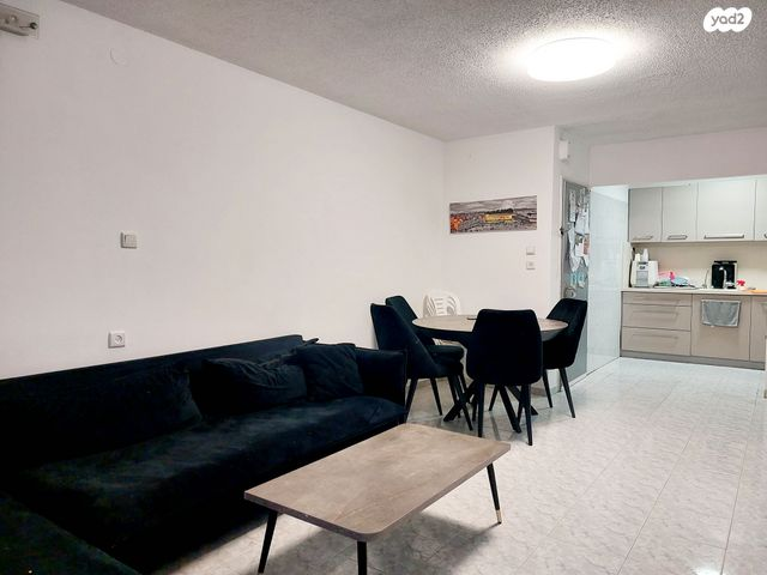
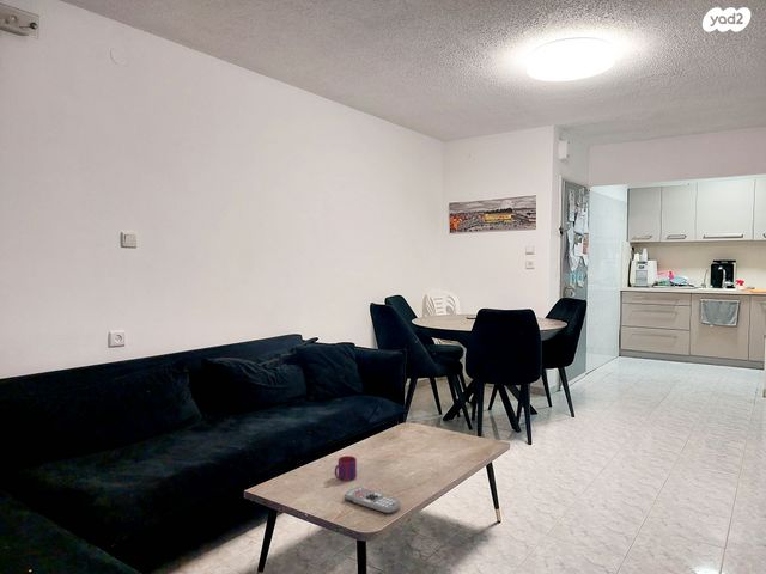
+ mug [334,454,358,482]
+ remote control [344,486,401,515]
